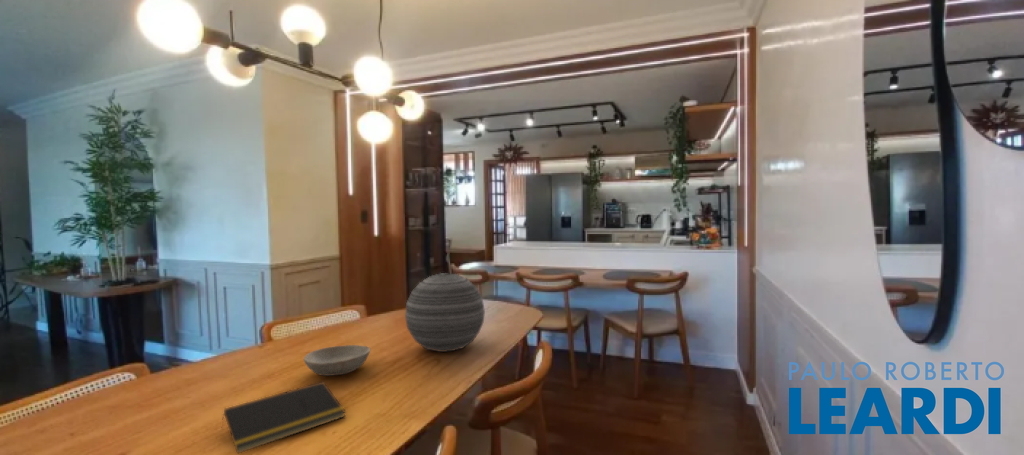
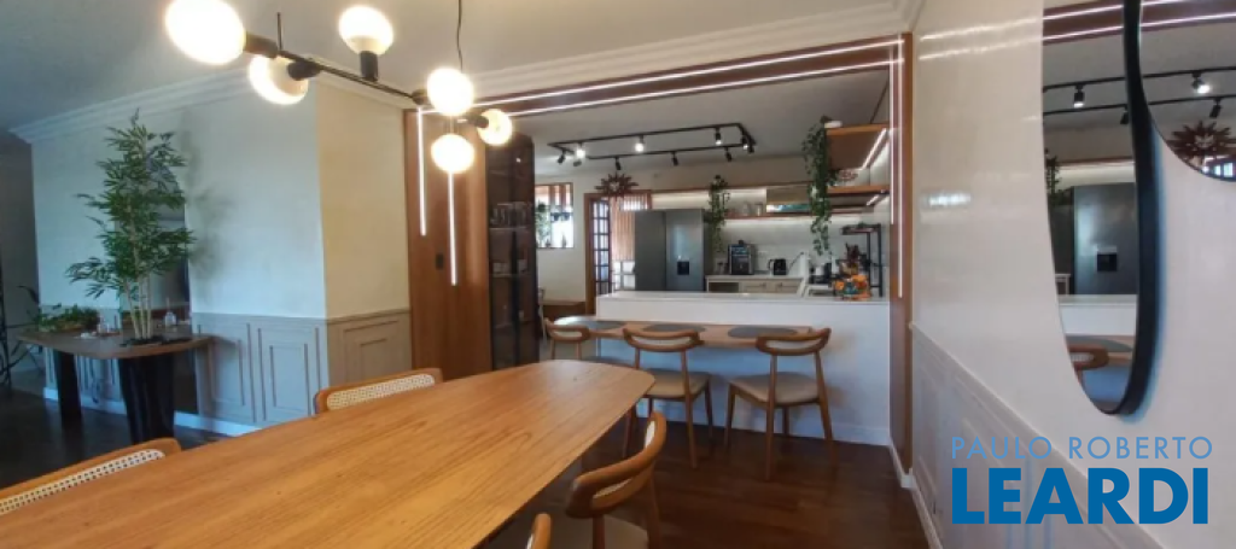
- decorative orb [404,272,486,353]
- bowl [303,344,371,377]
- notepad [220,381,347,455]
